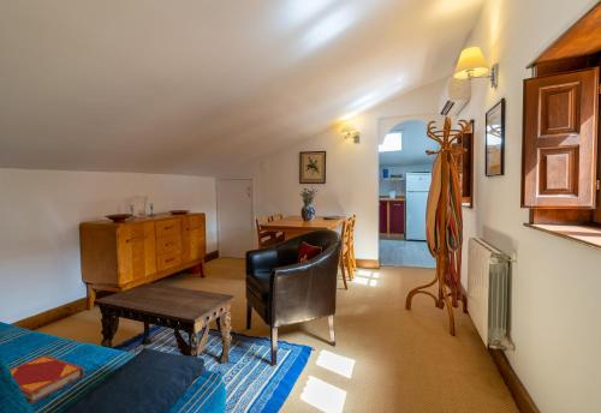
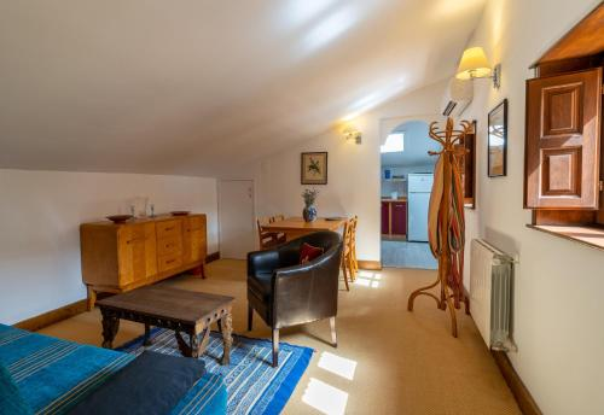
- hardback book [8,354,85,405]
